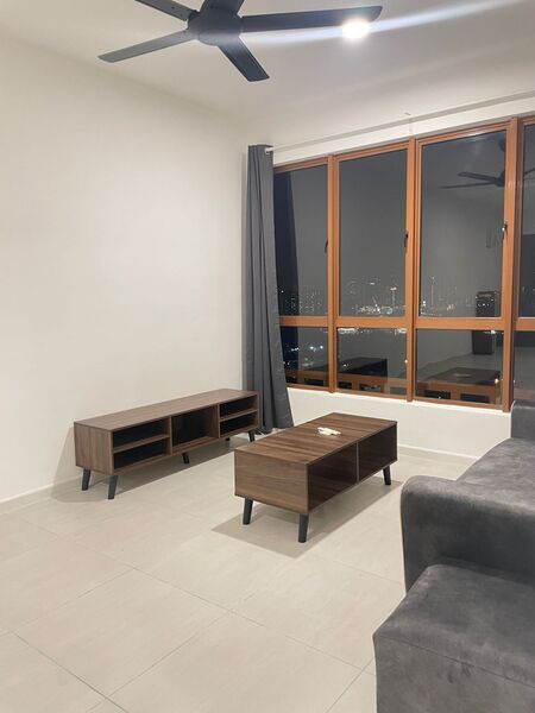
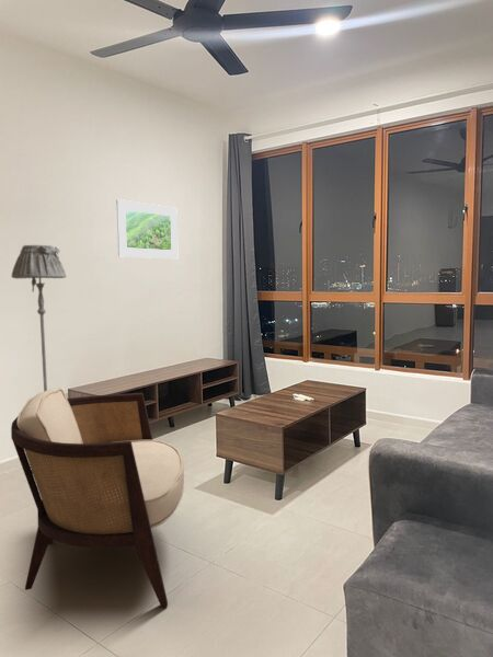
+ armchair [10,388,185,608]
+ floor lamp [11,244,68,470]
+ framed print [115,198,179,260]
